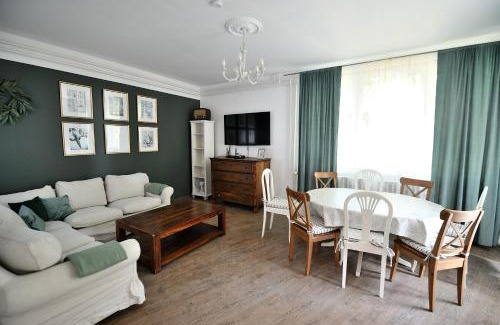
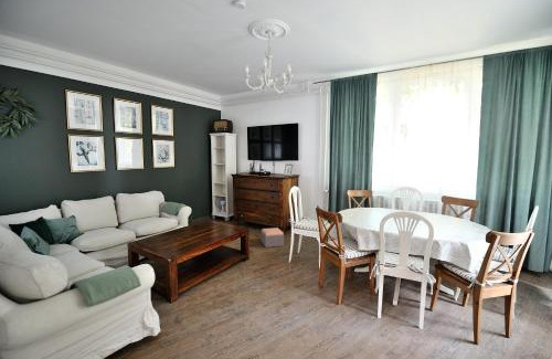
+ footstool [261,226,285,249]
